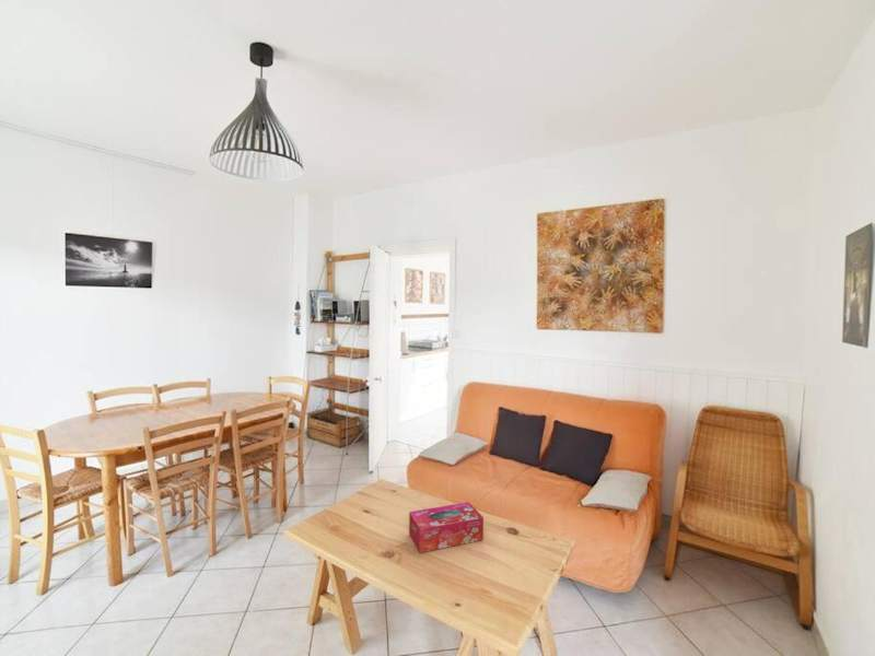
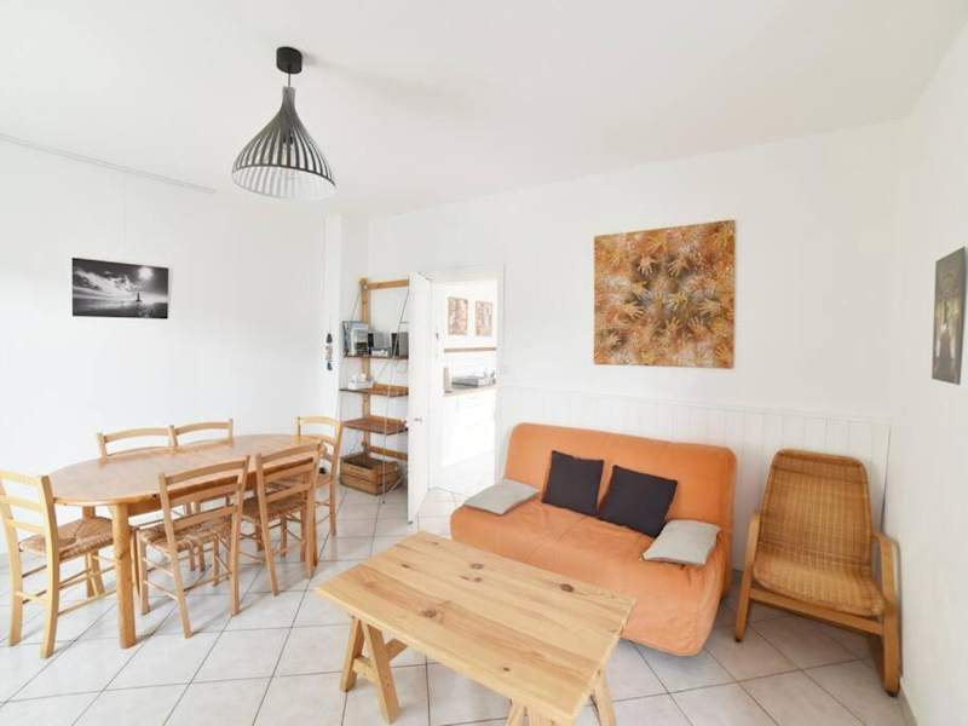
- tissue box [408,501,485,553]
